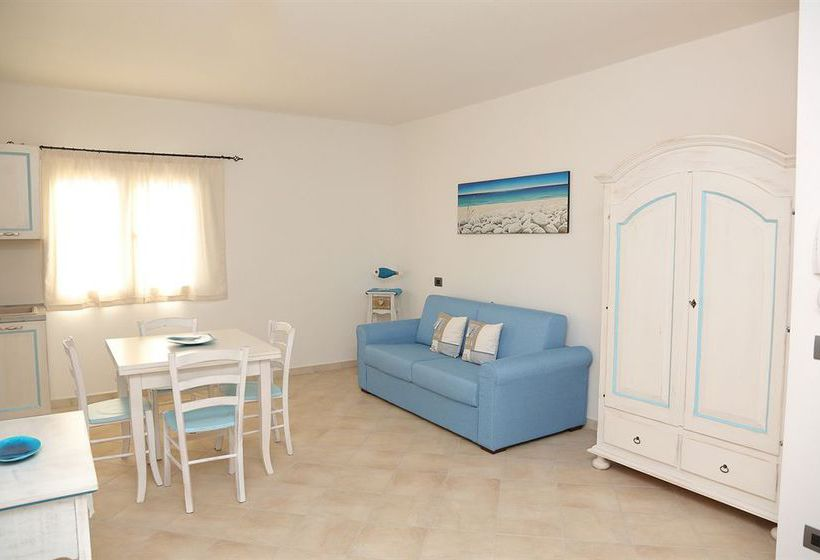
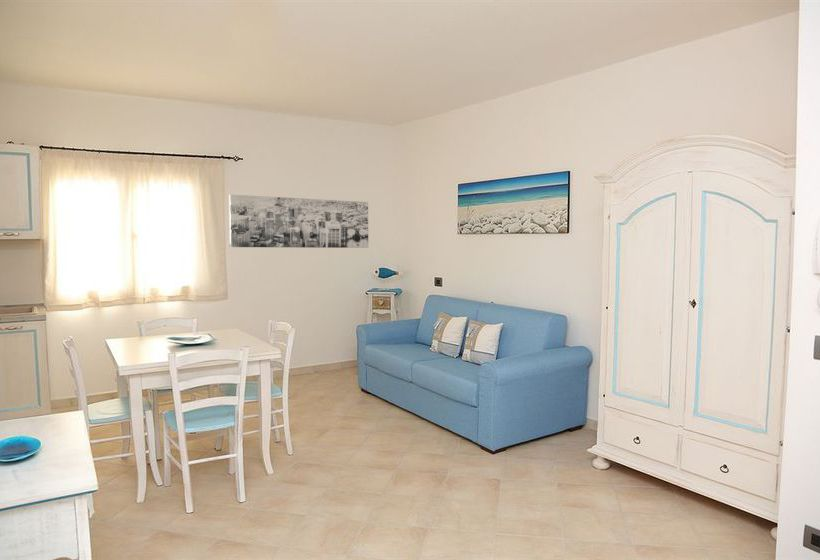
+ wall art [228,194,369,249]
